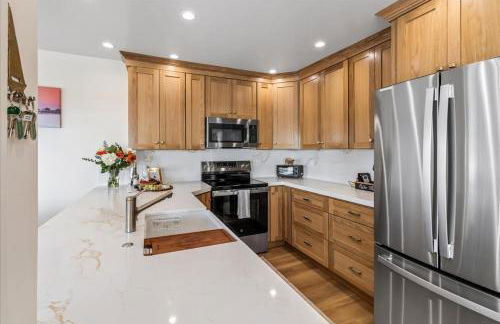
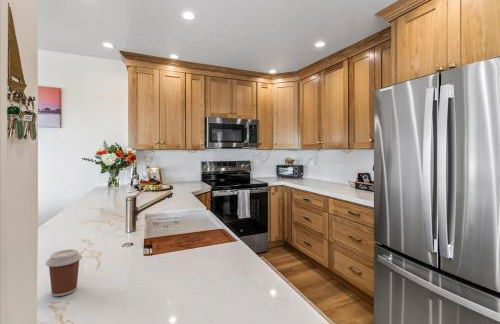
+ coffee cup [45,248,83,297]
